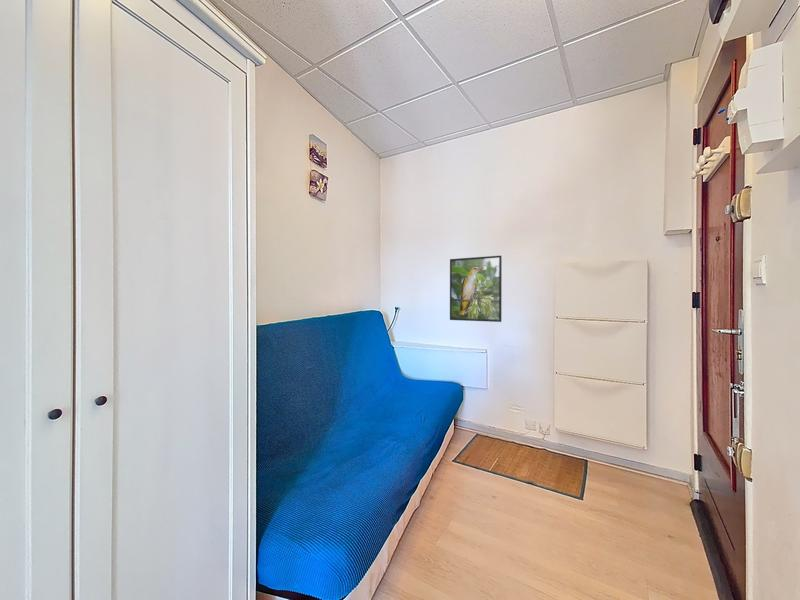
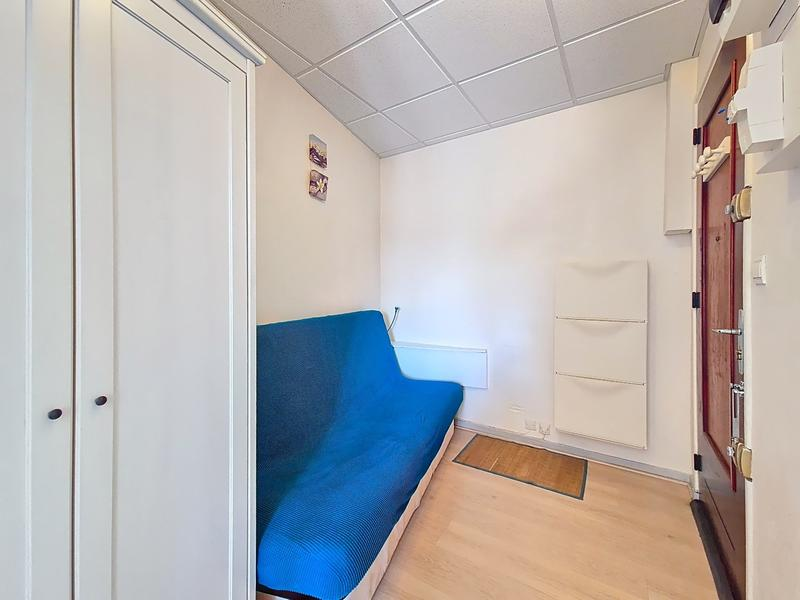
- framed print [449,255,503,323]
